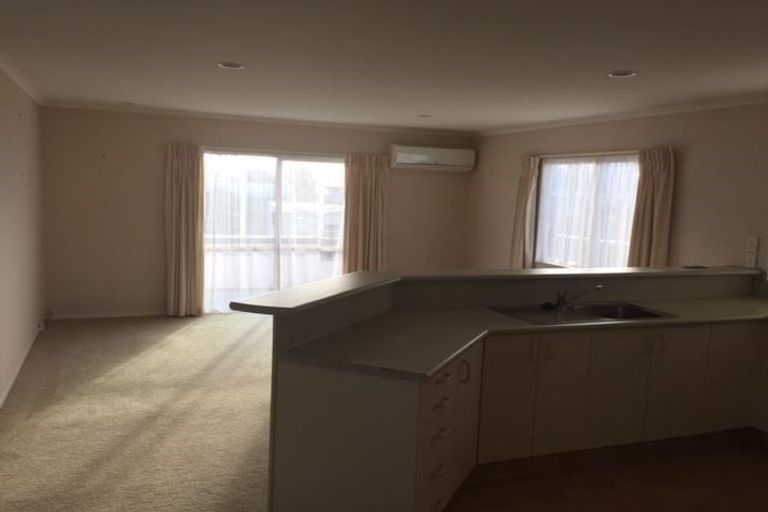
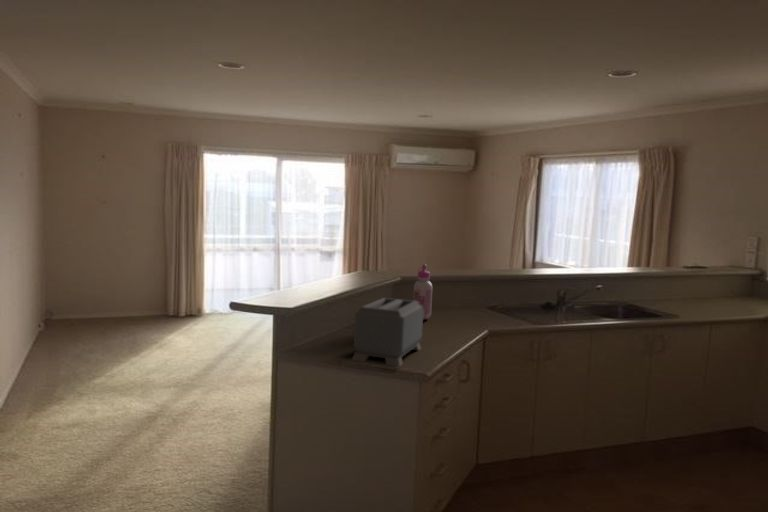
+ toaster [351,297,424,368]
+ glue bottle [412,263,433,321]
